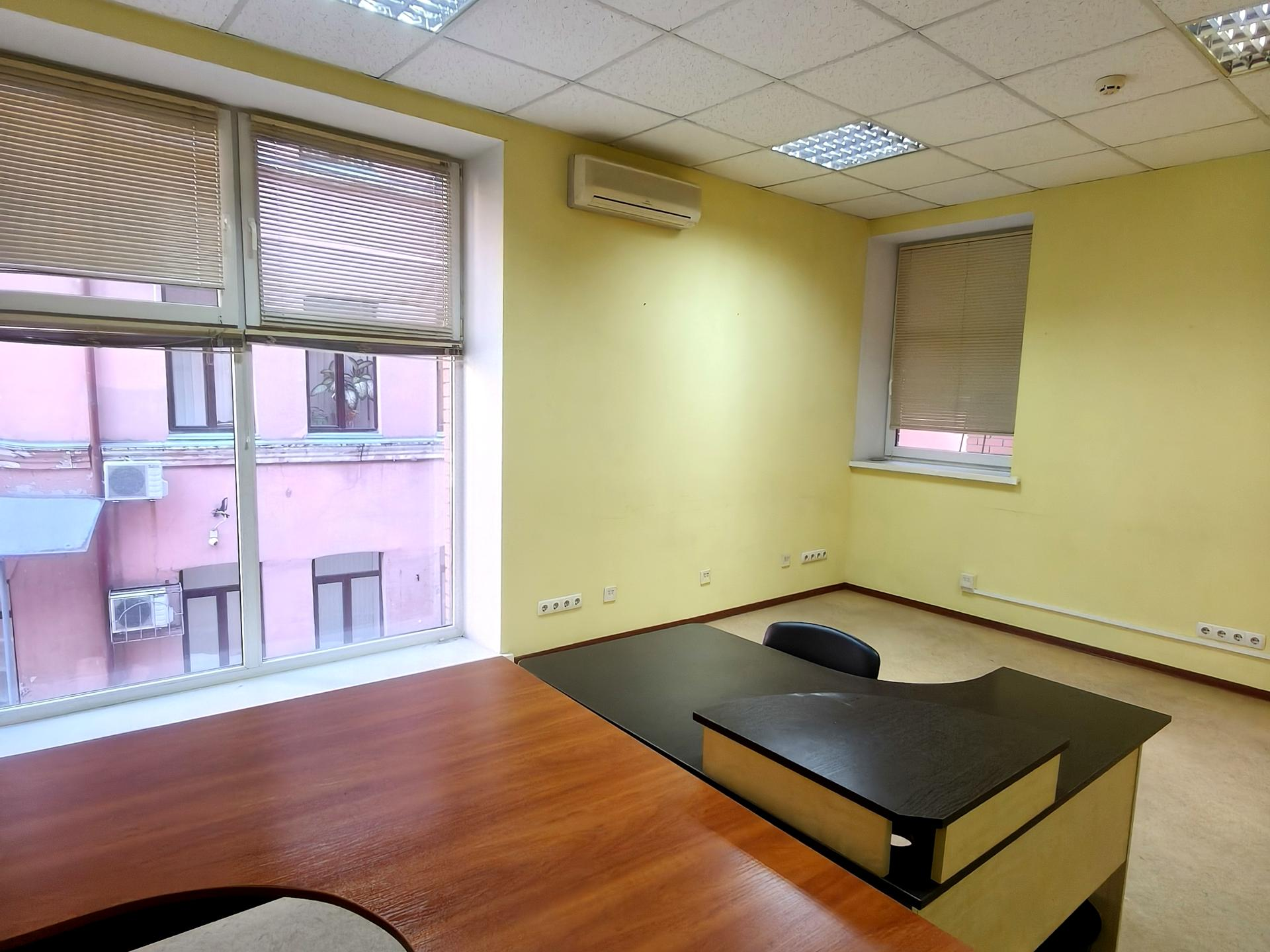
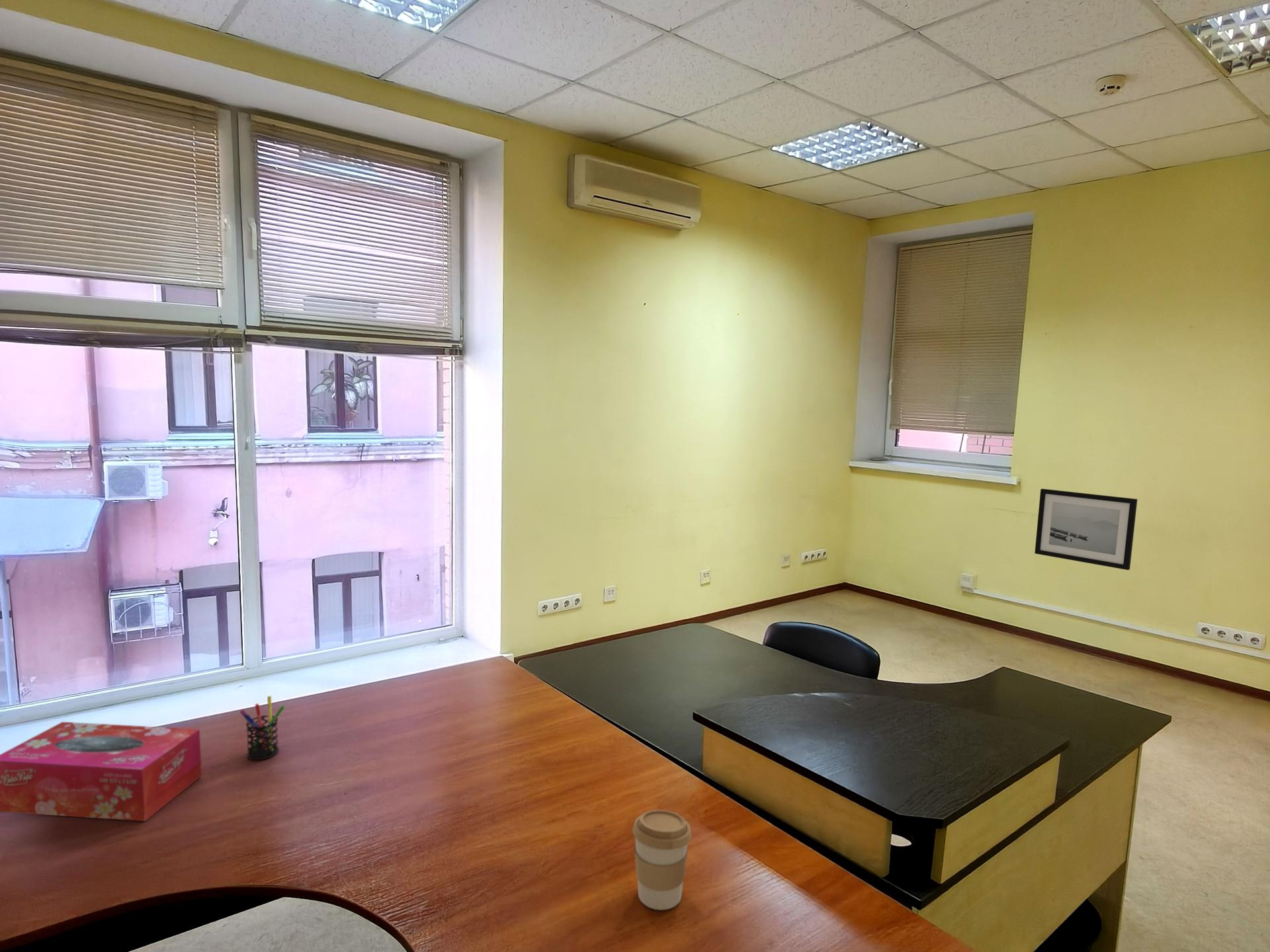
+ coffee cup [632,809,692,910]
+ pen holder [239,695,286,761]
+ wall art [1034,488,1138,571]
+ tissue box [0,721,202,822]
